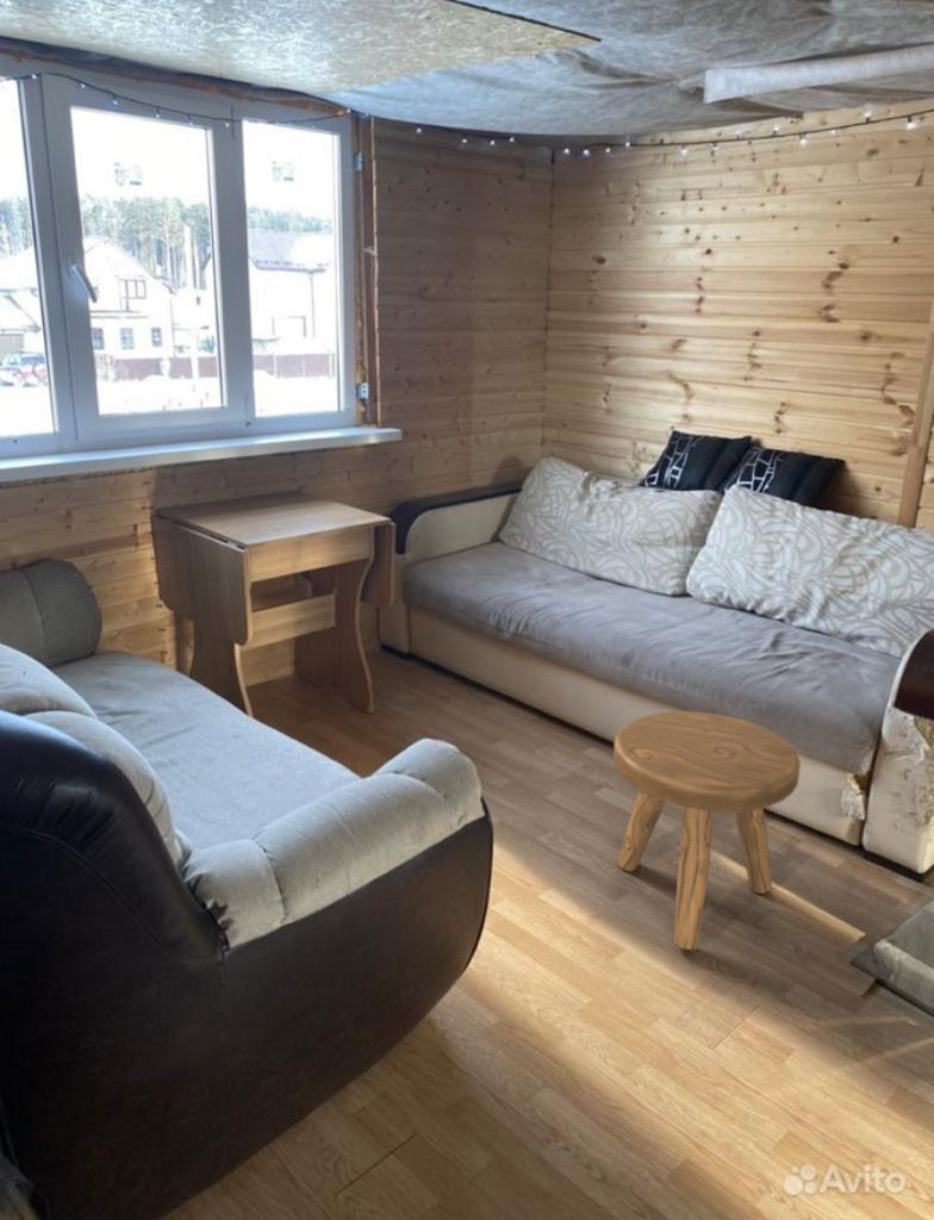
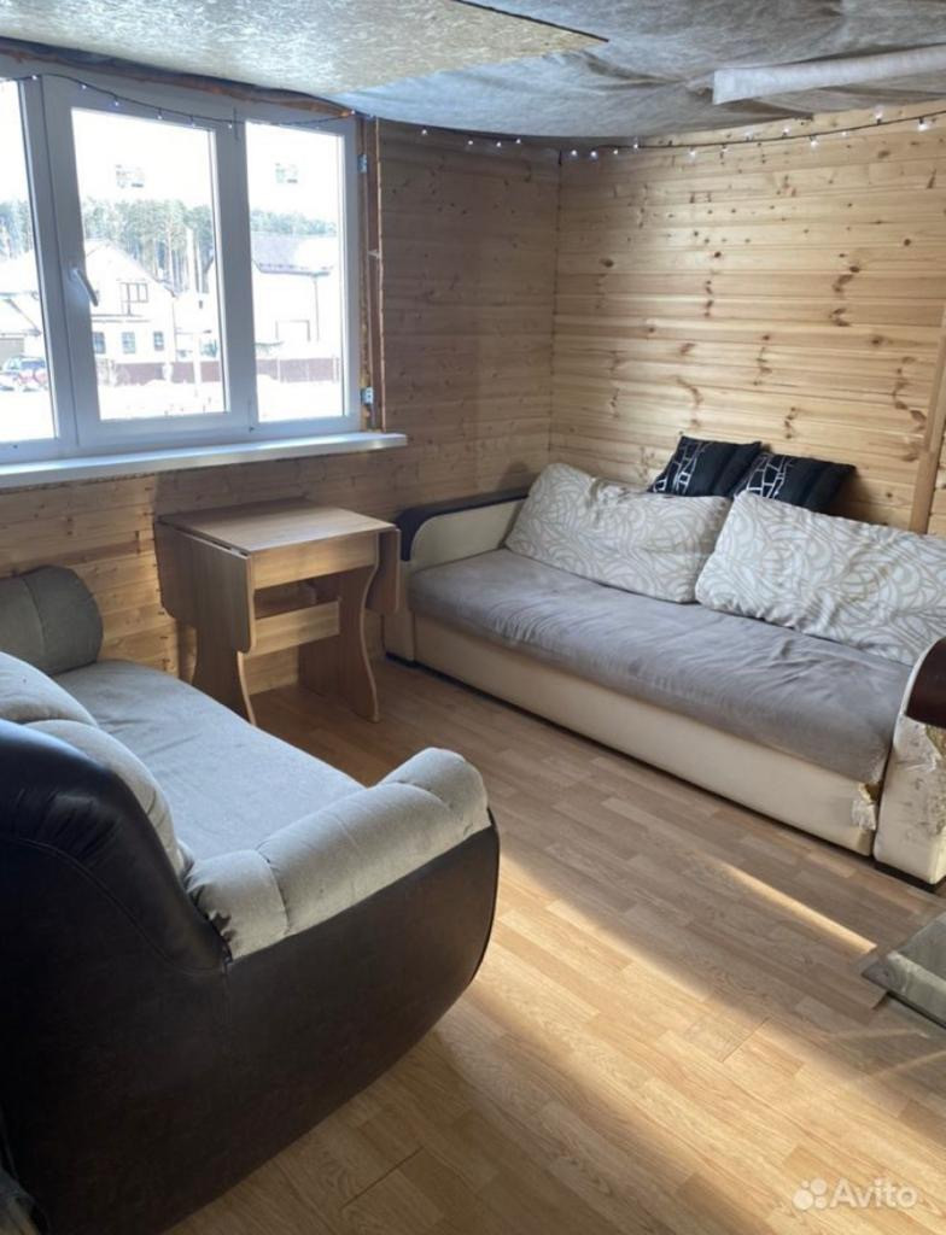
- stool [612,710,802,951]
